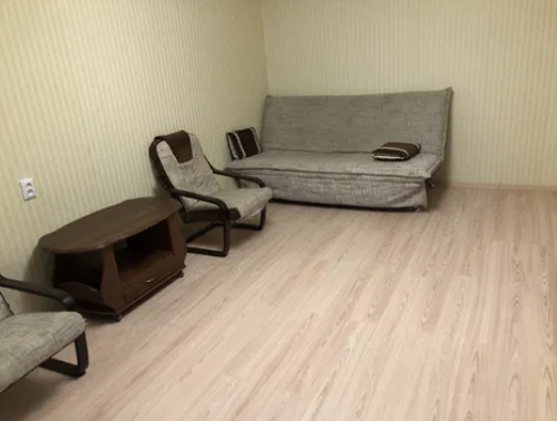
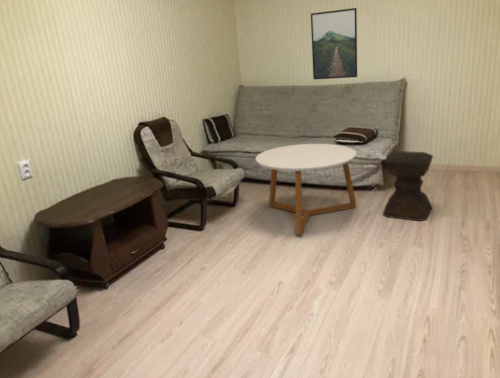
+ stool [382,150,434,222]
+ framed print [310,7,358,80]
+ coffee table [255,143,357,236]
